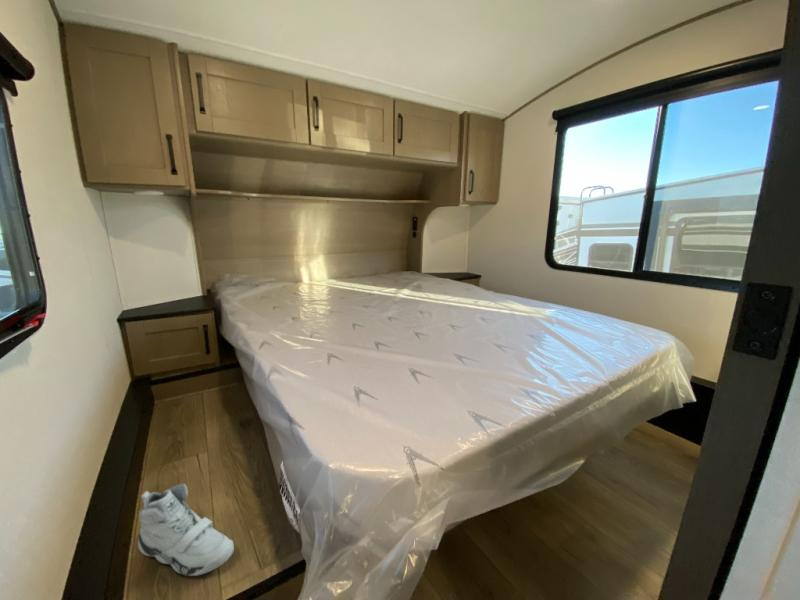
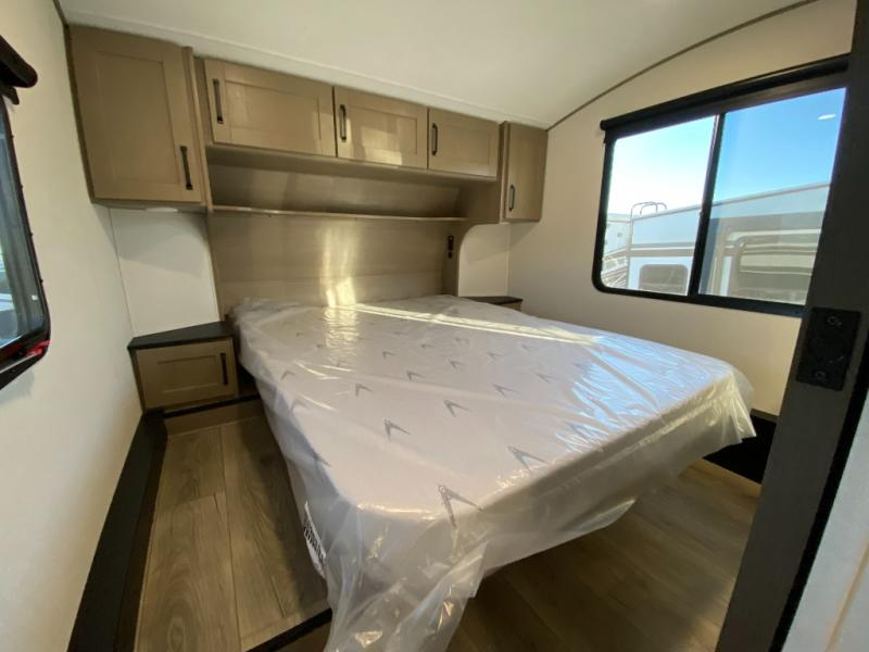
- sneaker [137,483,235,577]
